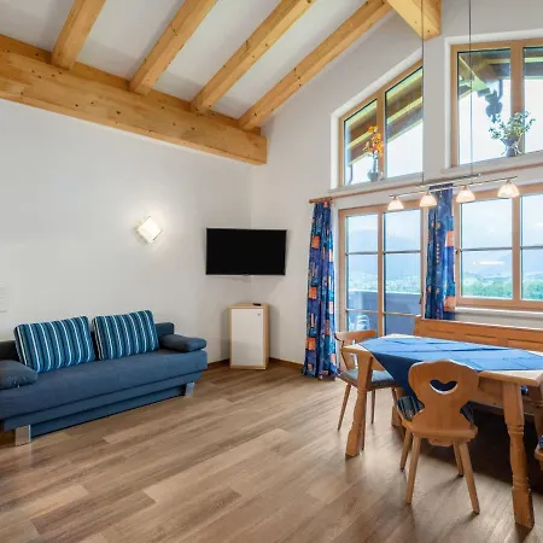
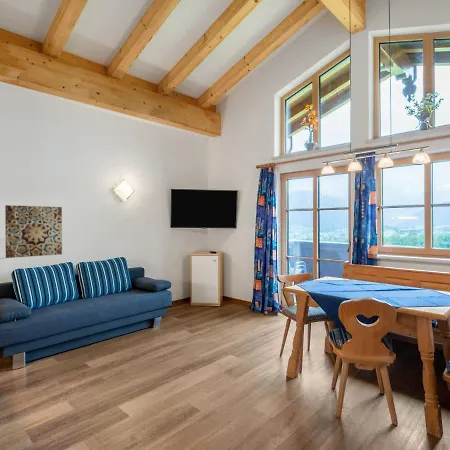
+ wall art [4,204,63,259]
